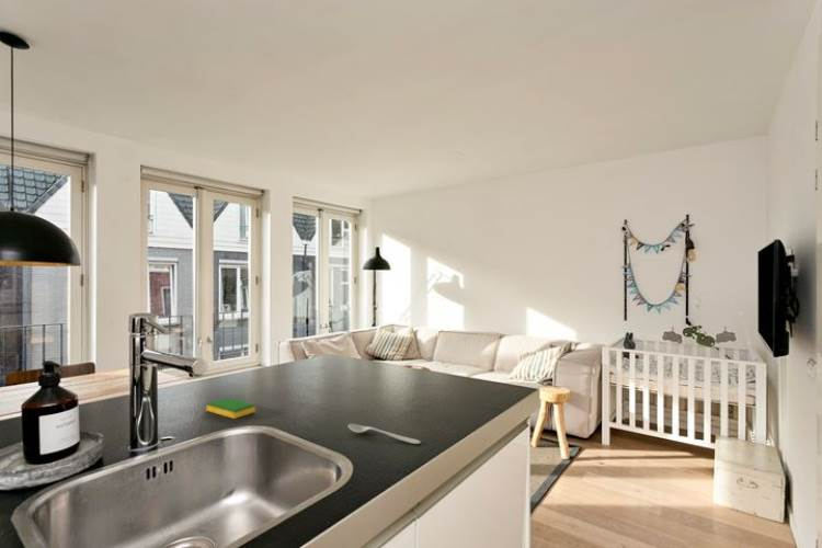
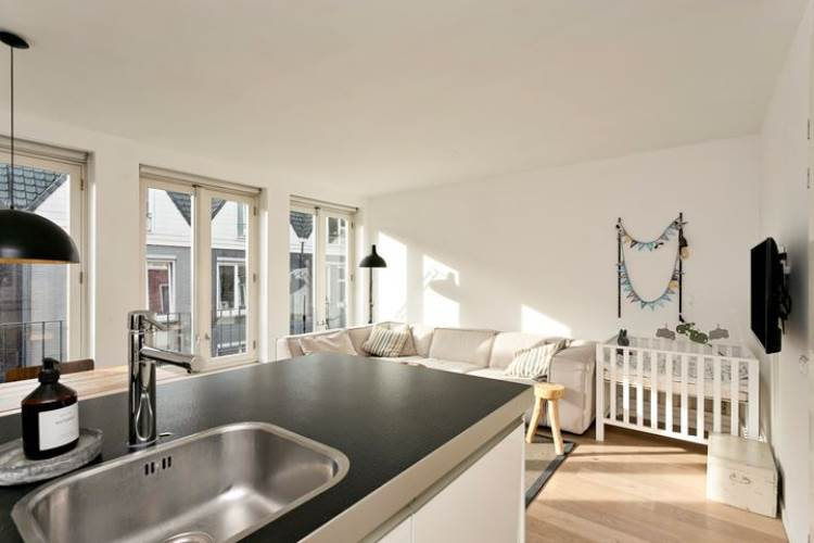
- dish sponge [206,397,256,420]
- spoon [347,423,422,445]
